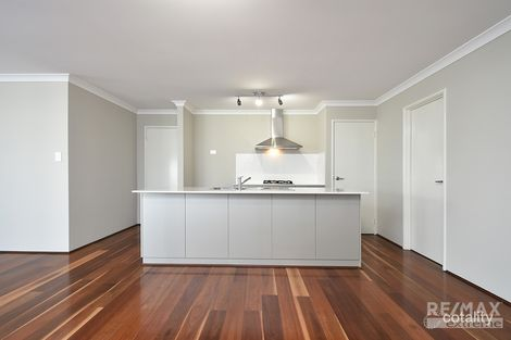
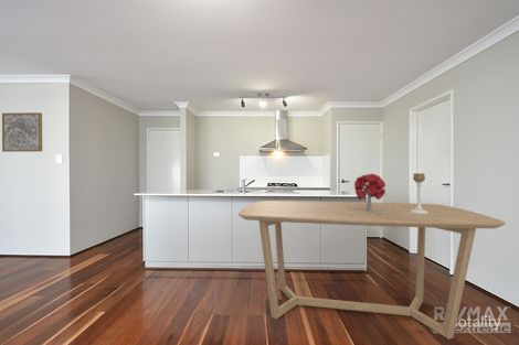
+ wall art [1,111,43,153]
+ dining table [237,200,507,341]
+ bouquet [353,172,386,212]
+ candle holder [411,172,428,214]
